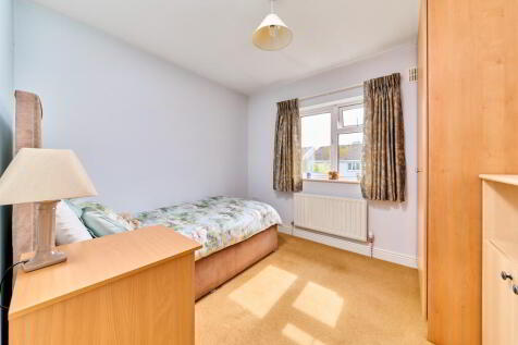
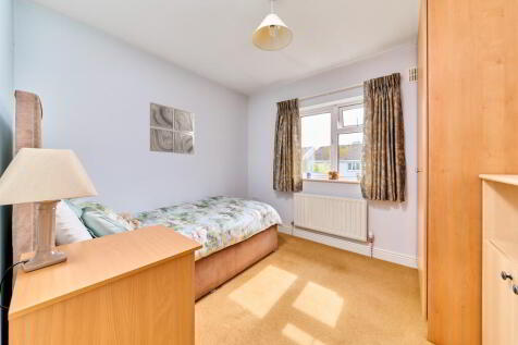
+ wall art [149,101,195,156]
